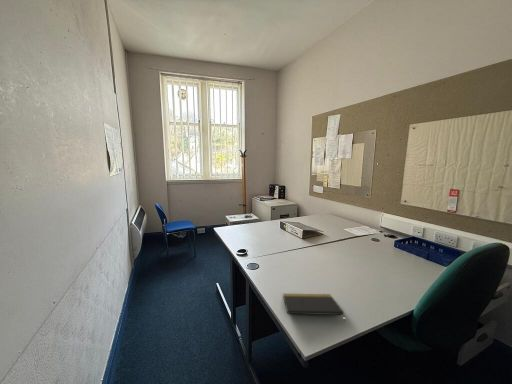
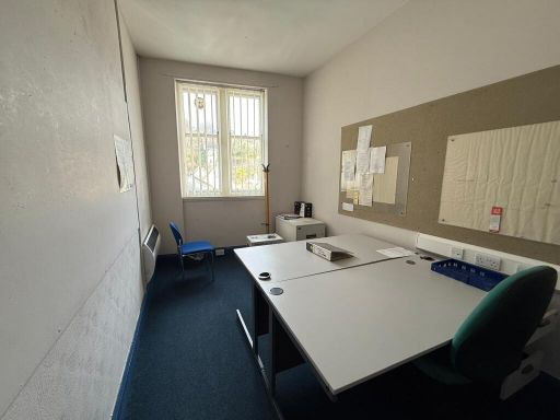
- notepad [282,293,346,323]
